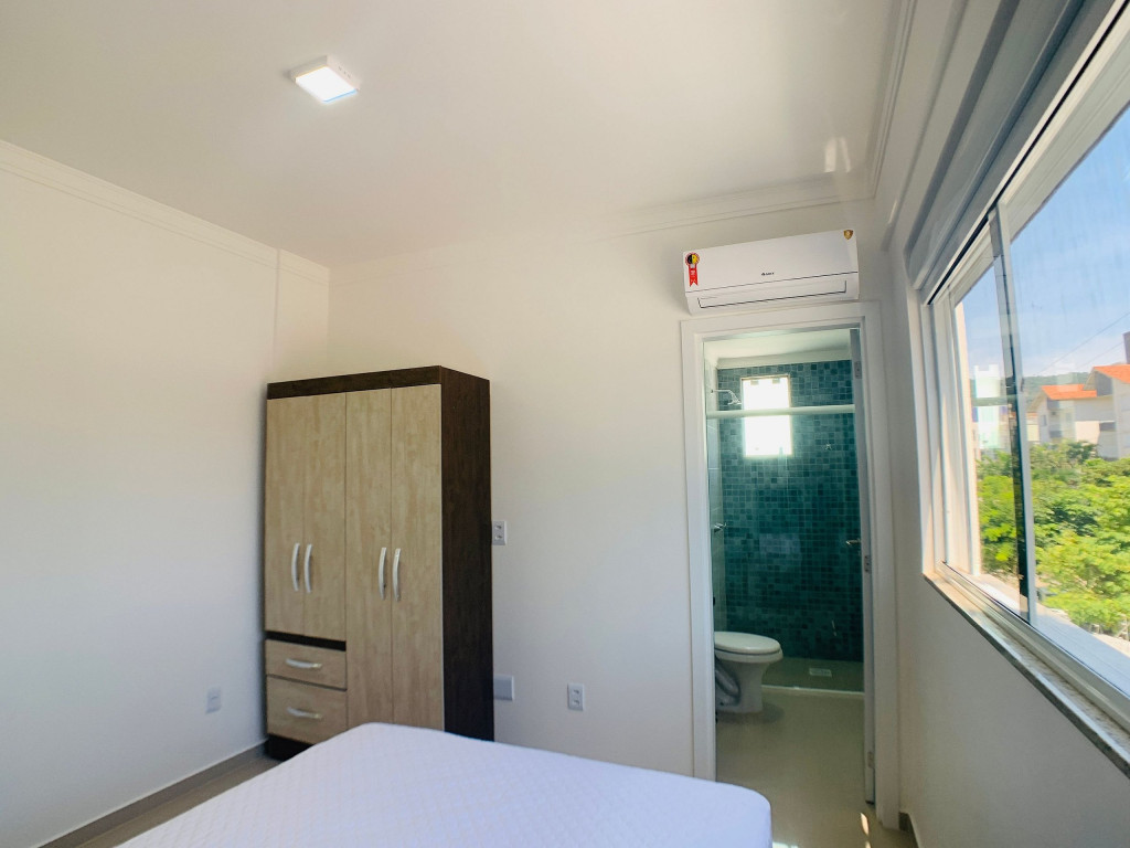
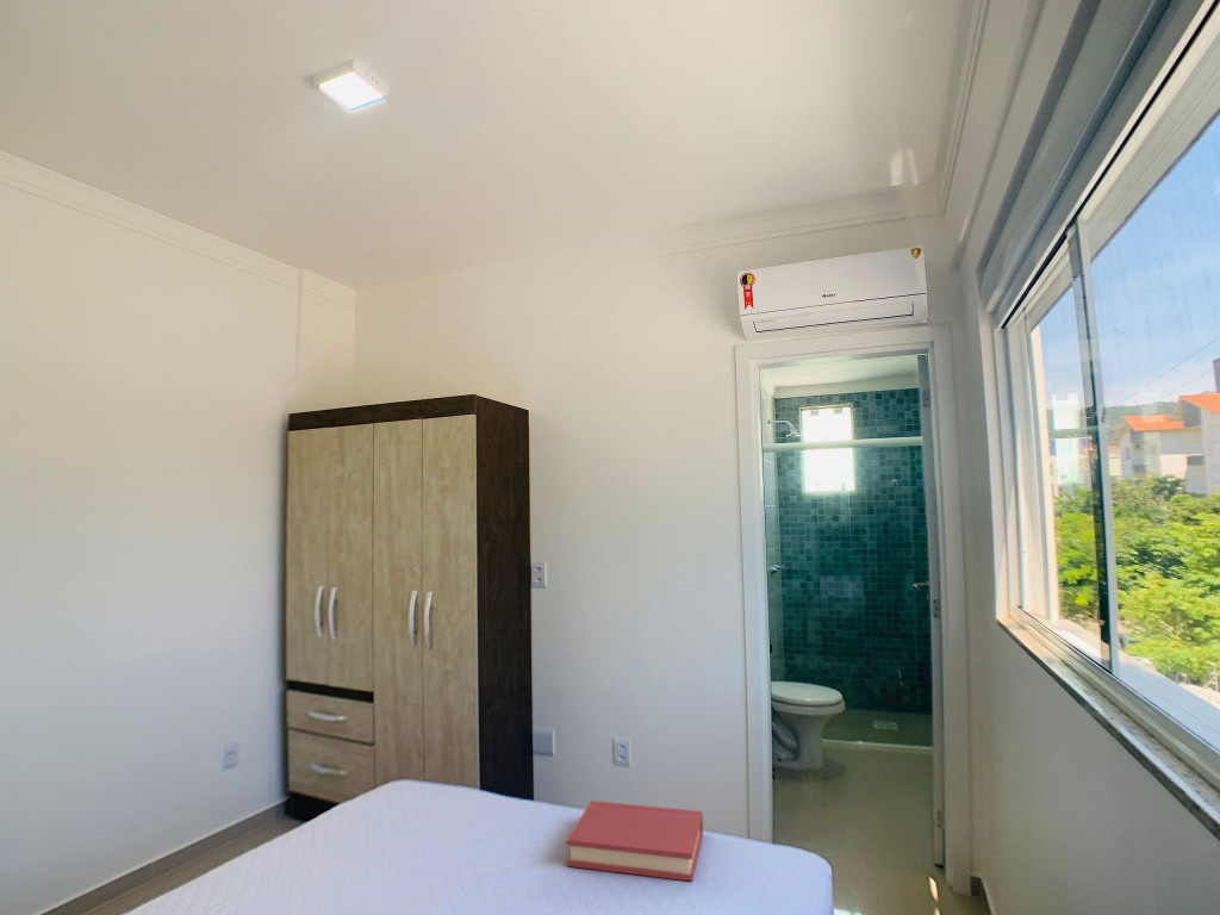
+ hardback book [566,799,704,883]
